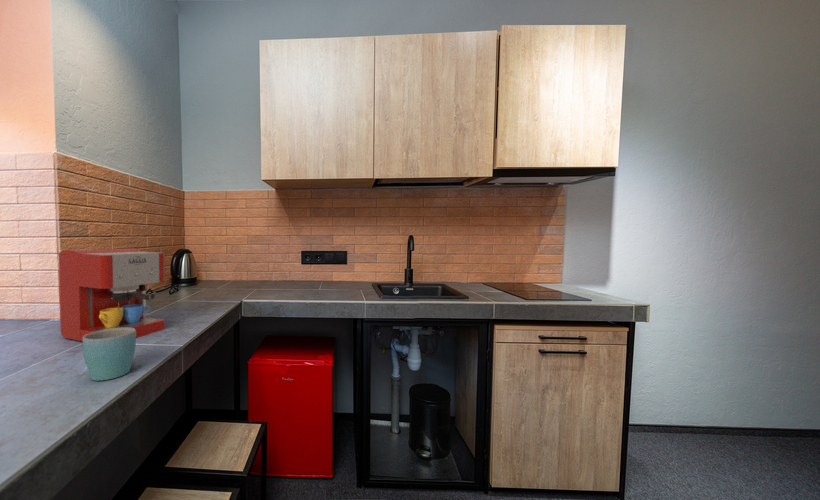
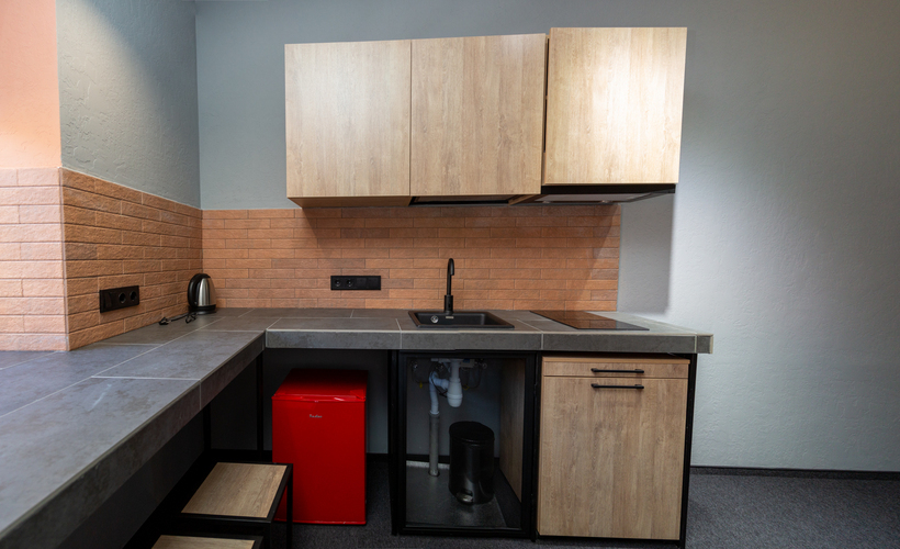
- mug [82,328,137,382]
- coffee maker [58,248,166,342]
